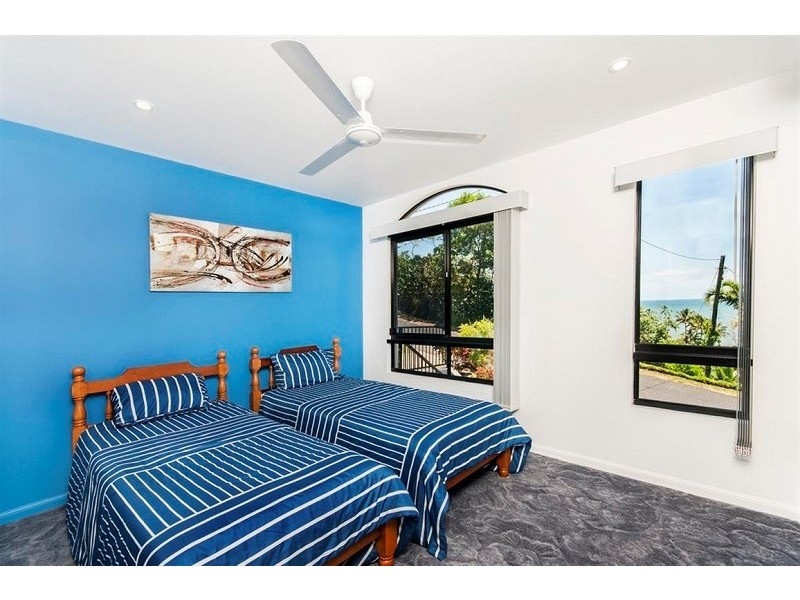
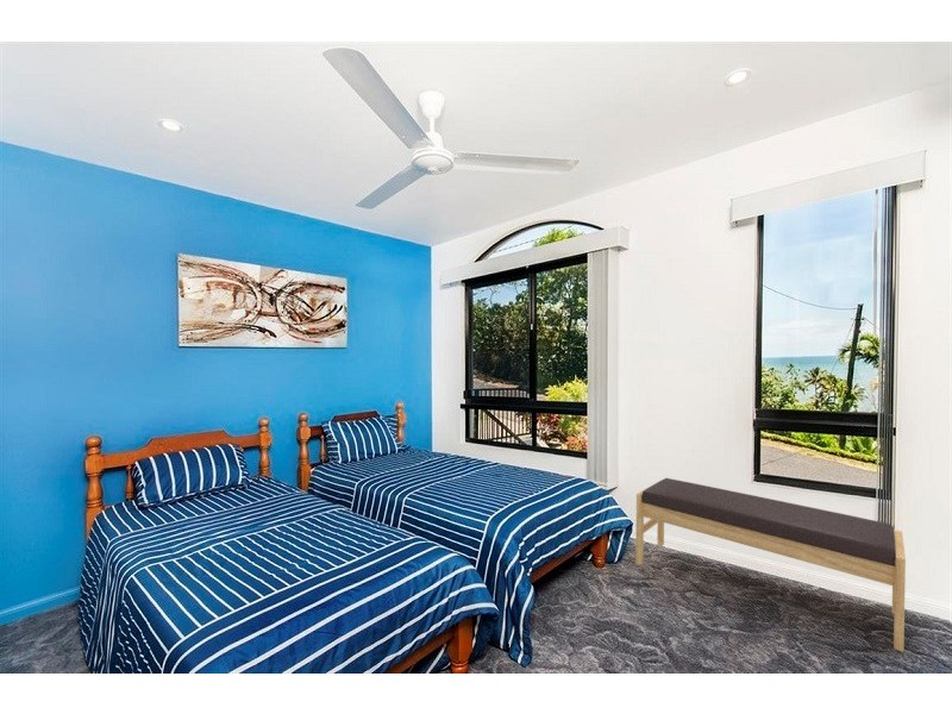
+ bench [634,477,907,652]
